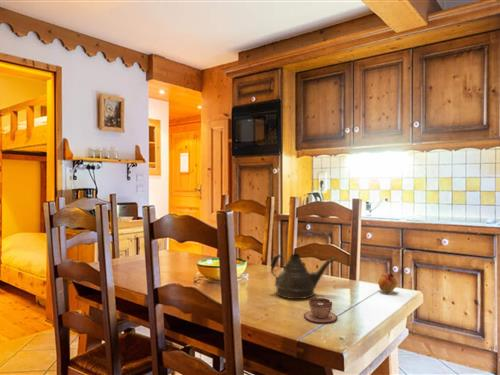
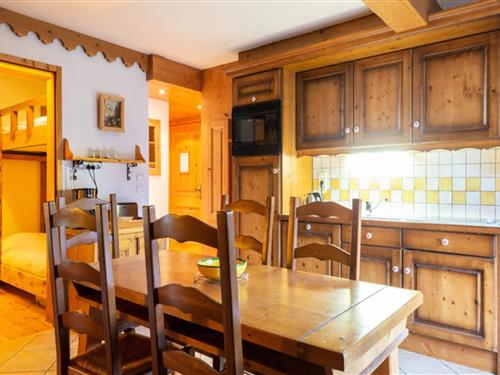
- fruit [377,272,398,293]
- teapot [270,253,337,300]
- teacup [303,296,338,324]
